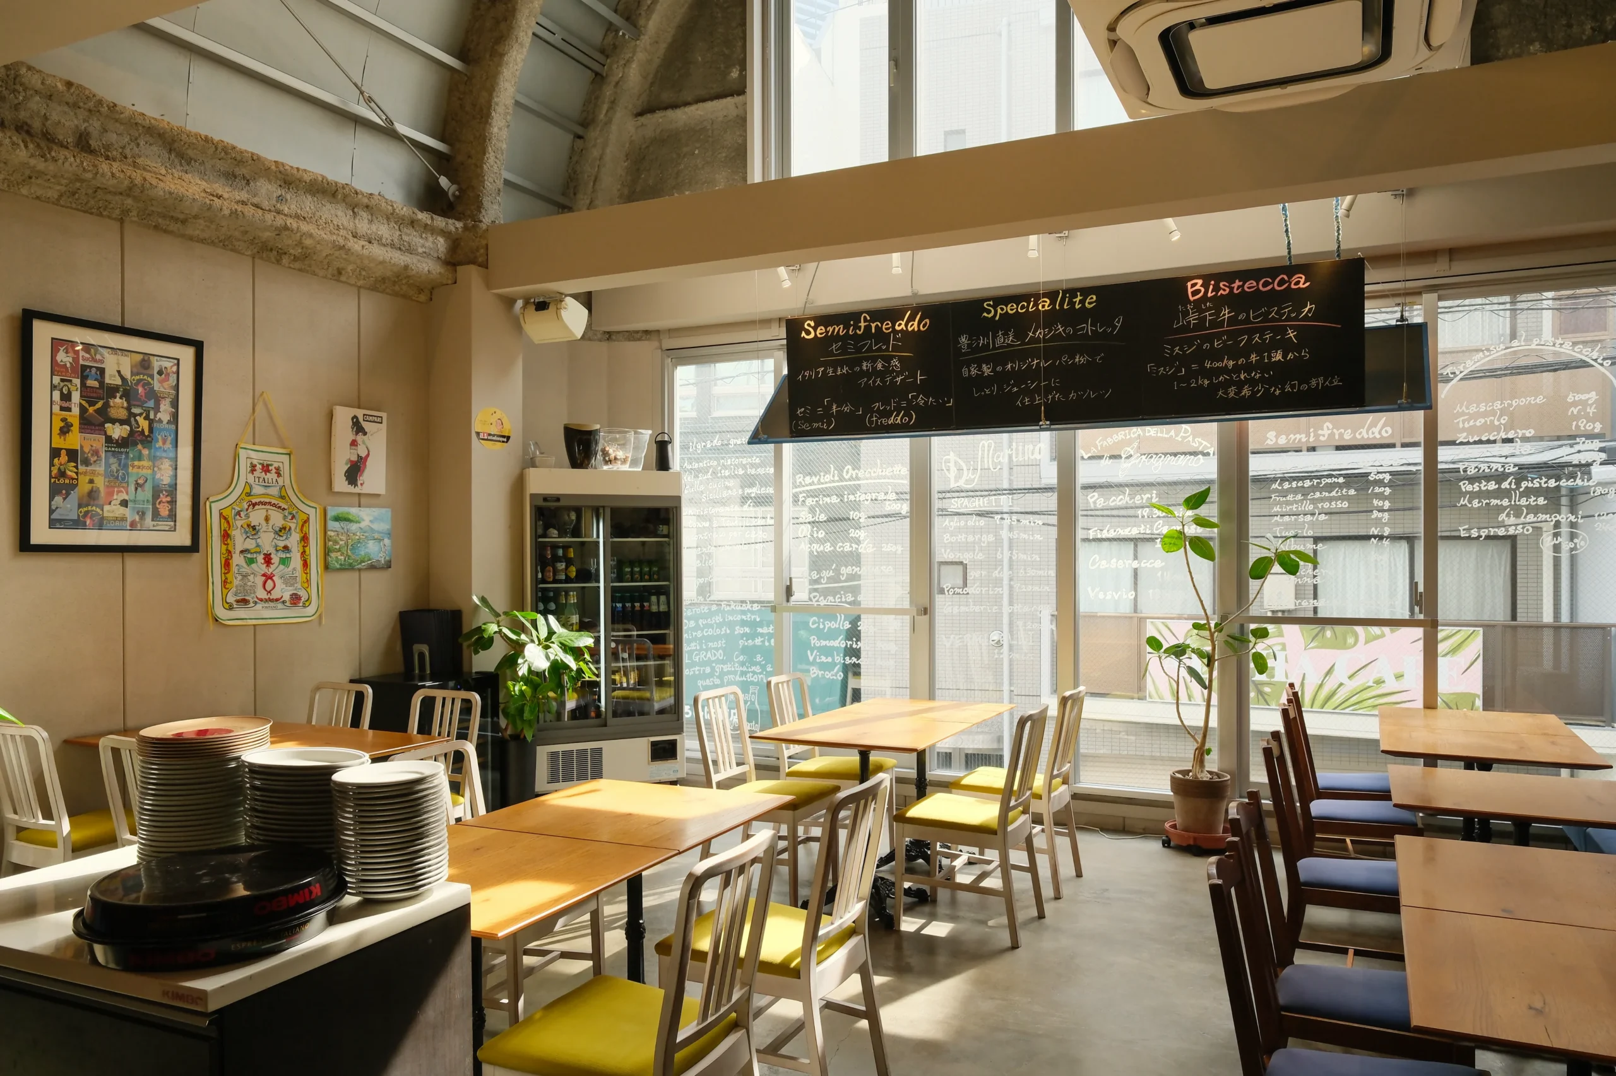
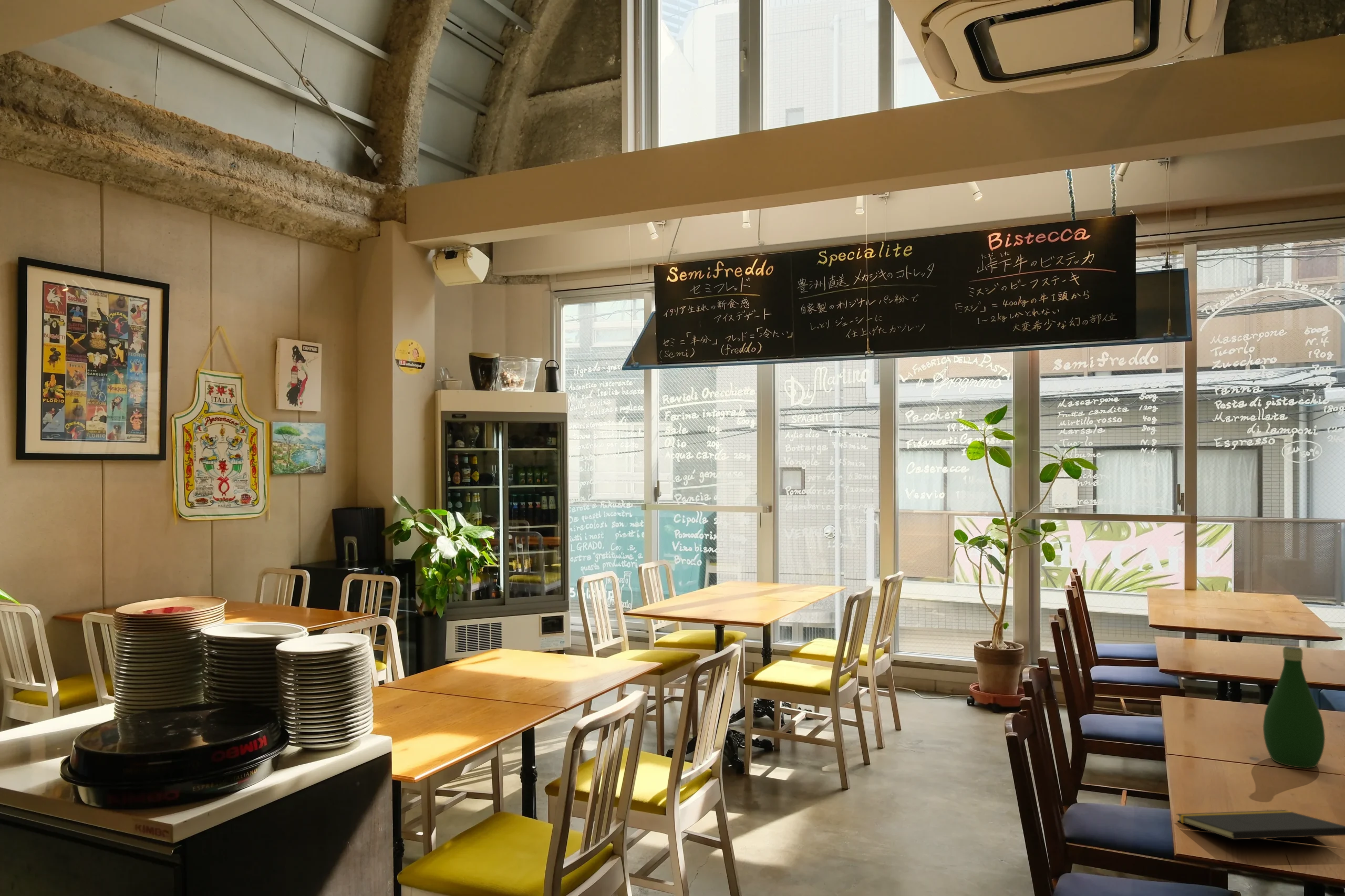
+ notepad [1176,809,1345,840]
+ bottle [1263,645,1326,769]
